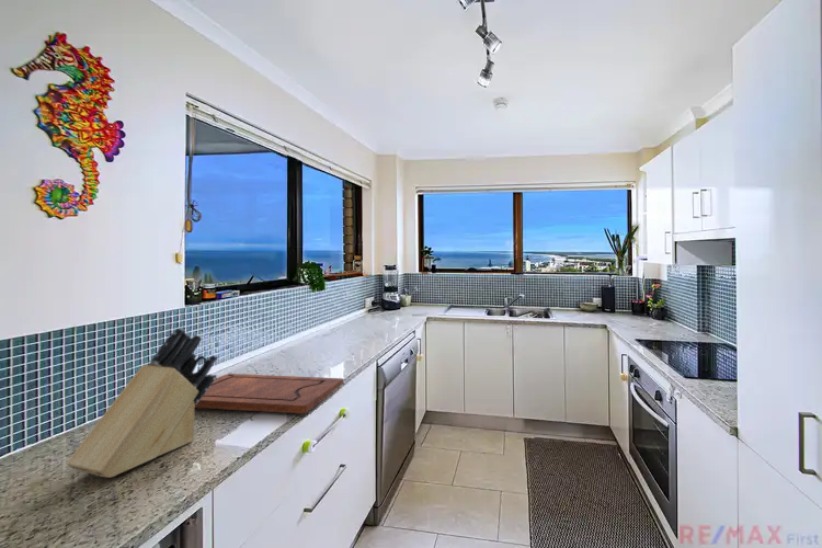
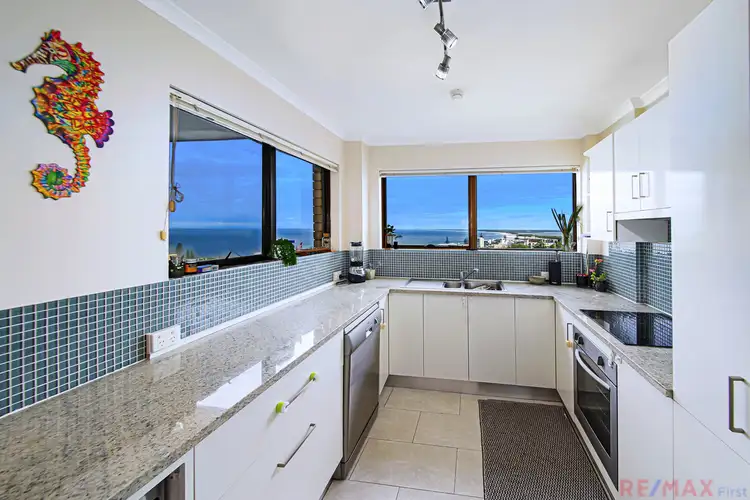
- cutting board [194,373,344,414]
- knife block [65,327,219,479]
